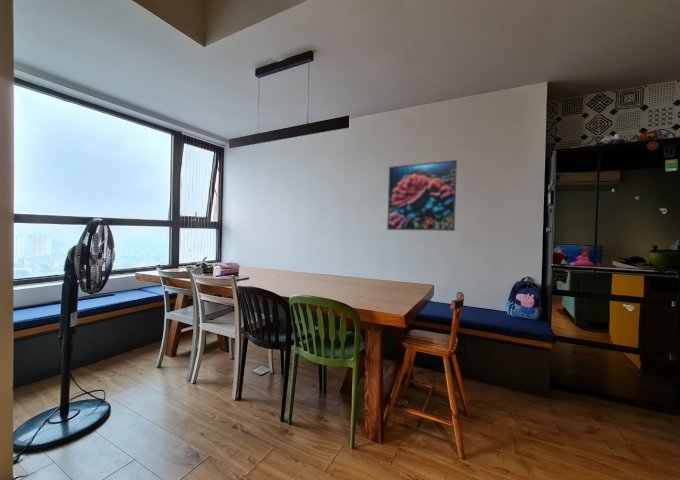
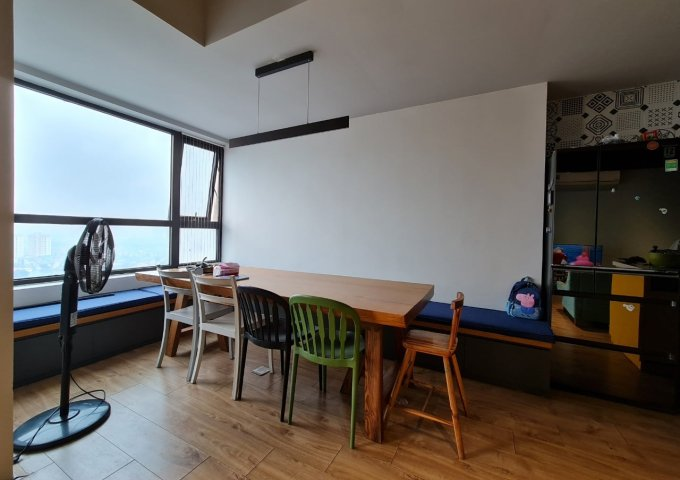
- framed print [386,159,458,232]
